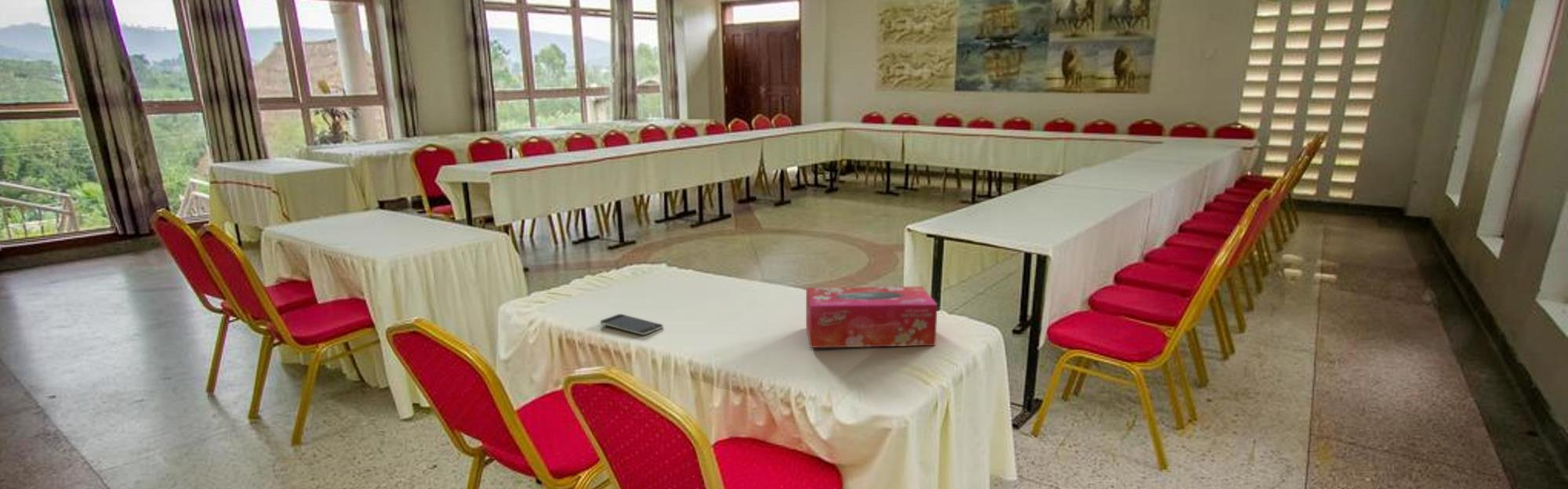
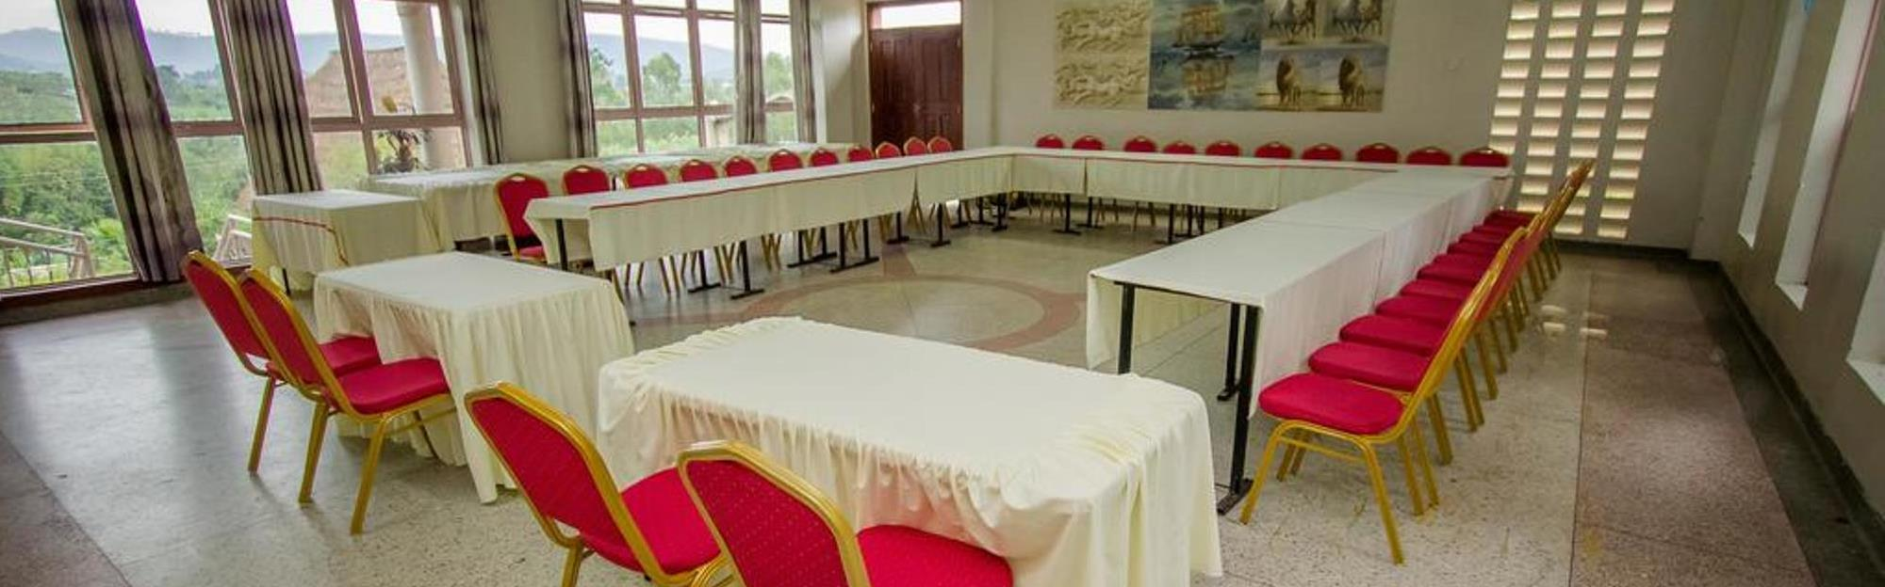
- smartphone [599,313,664,335]
- tissue box [805,286,938,349]
